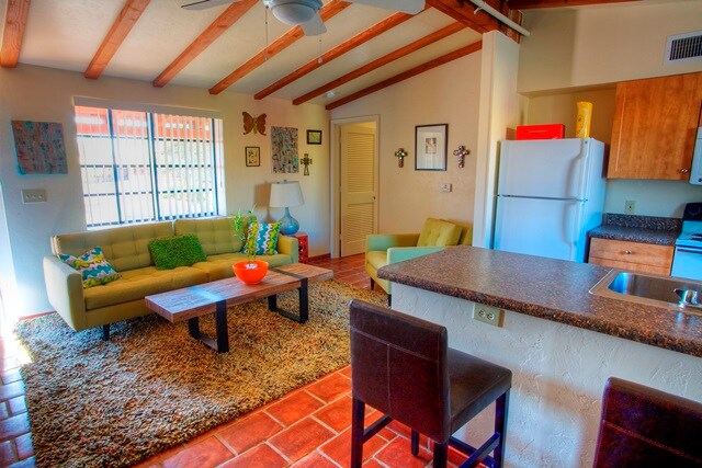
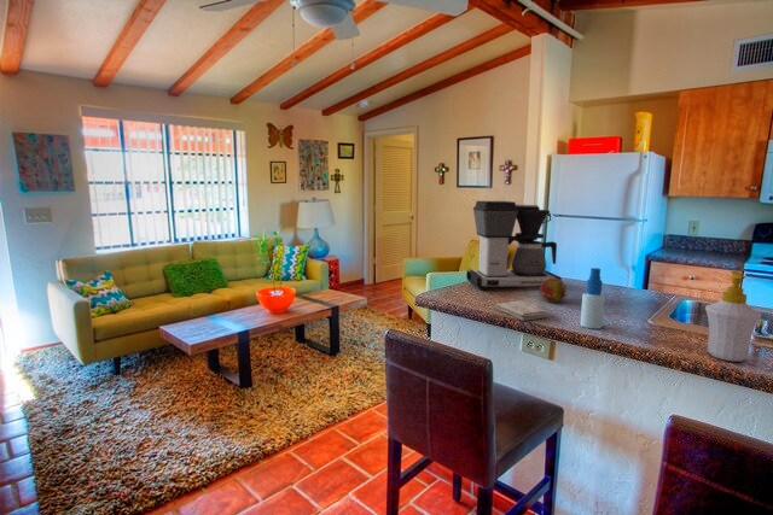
+ washcloth [494,299,550,322]
+ spray bottle [580,267,606,329]
+ soap bottle [704,270,762,363]
+ coffee maker [465,200,563,291]
+ fruit [539,279,569,304]
